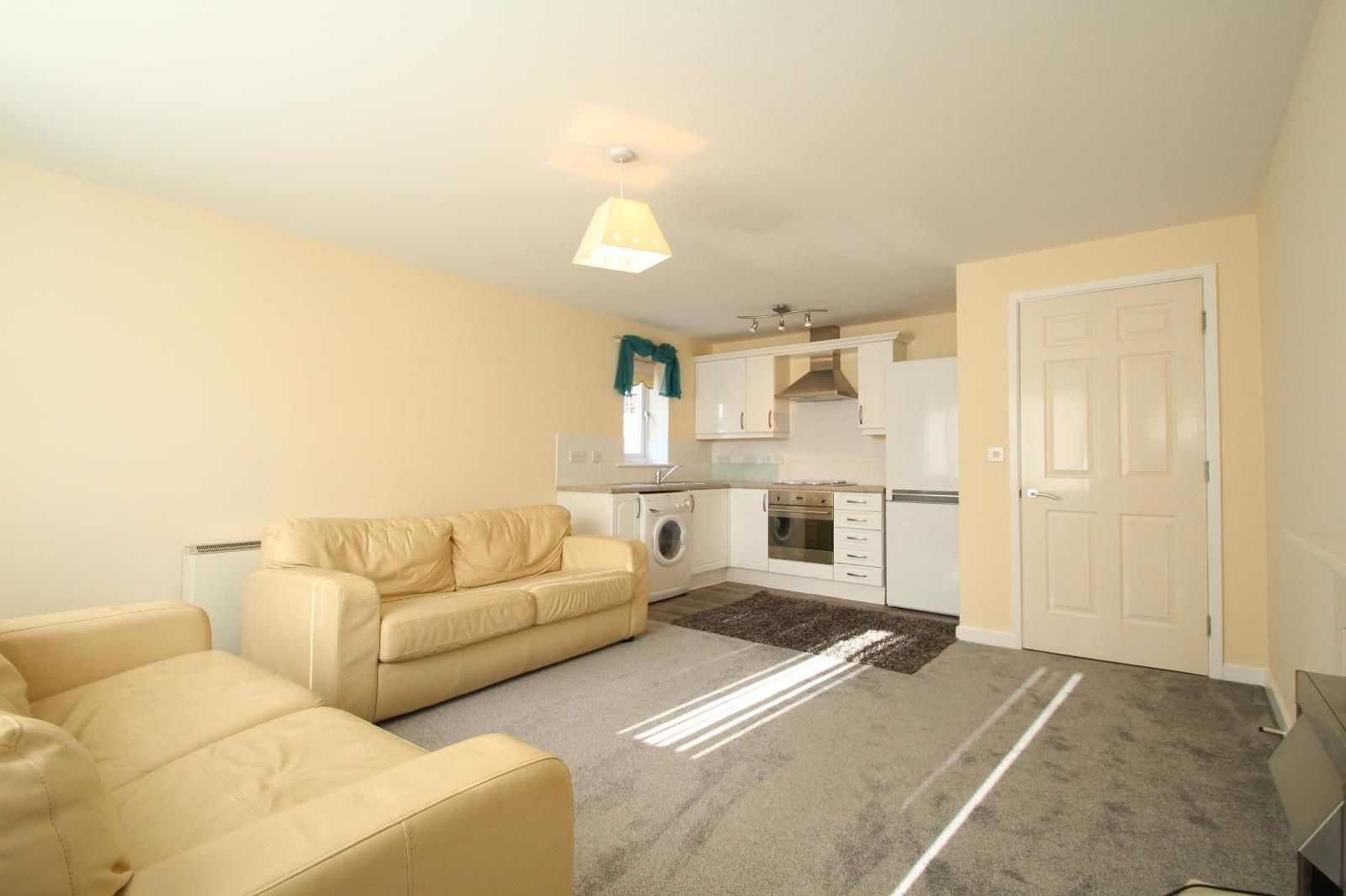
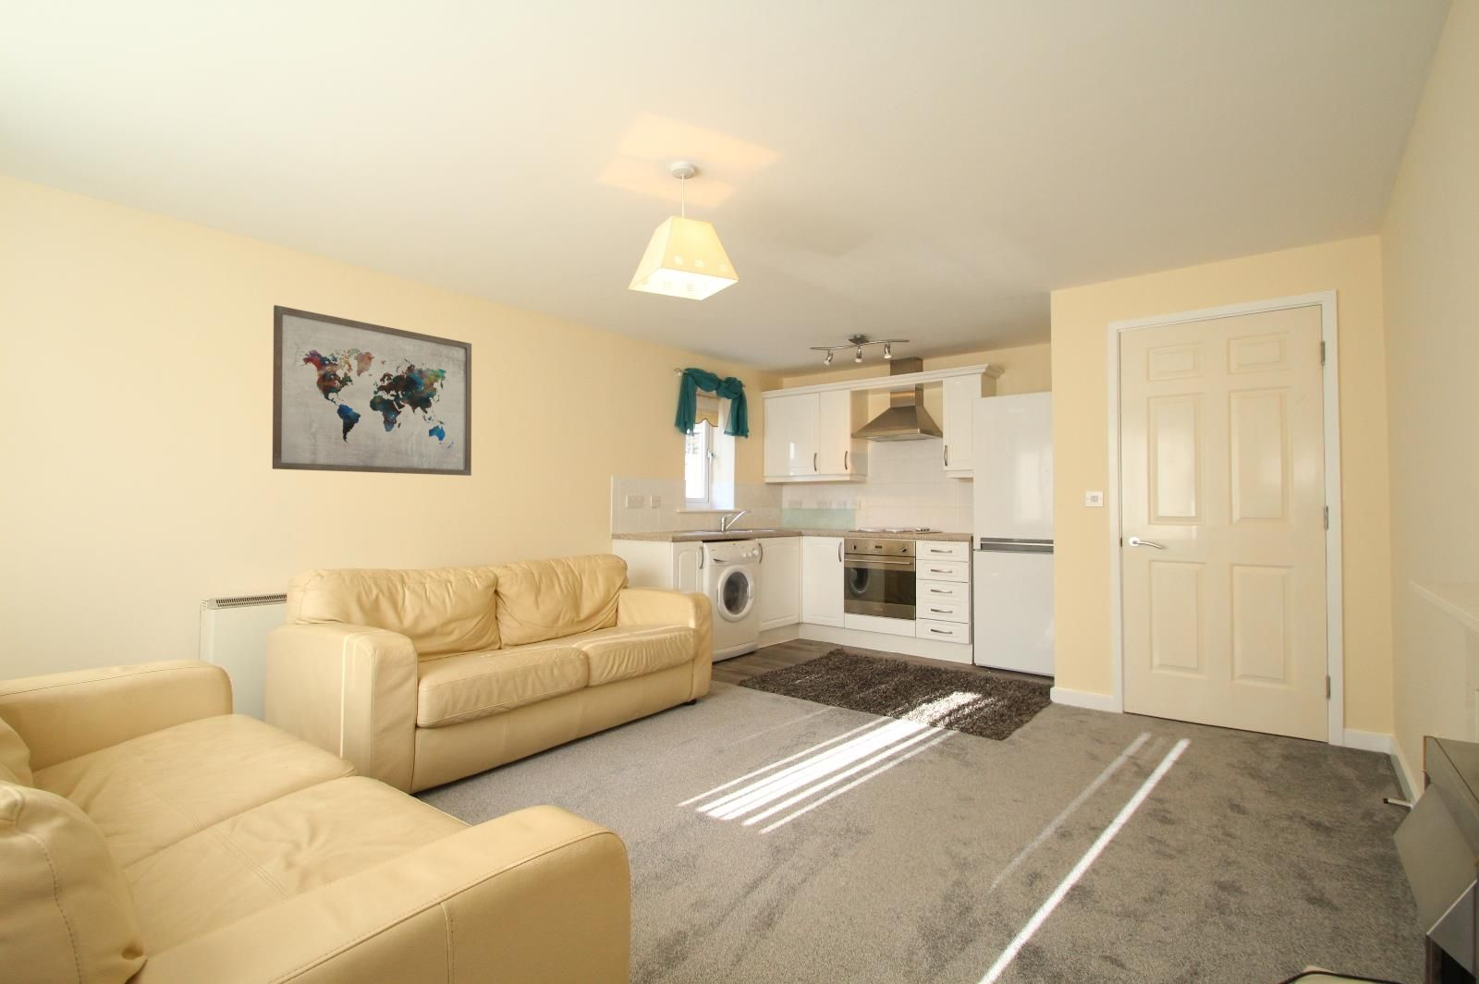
+ wall art [271,304,472,477]
